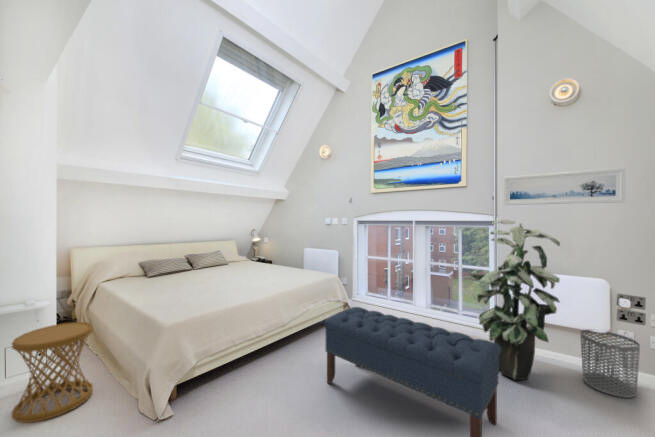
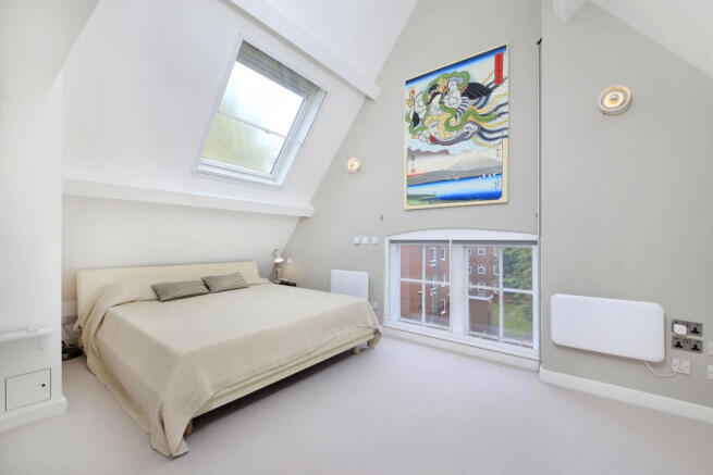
- side table [11,321,94,424]
- bench [323,306,501,437]
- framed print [502,167,626,206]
- indoor plant [469,219,561,381]
- waste bin [579,329,641,399]
